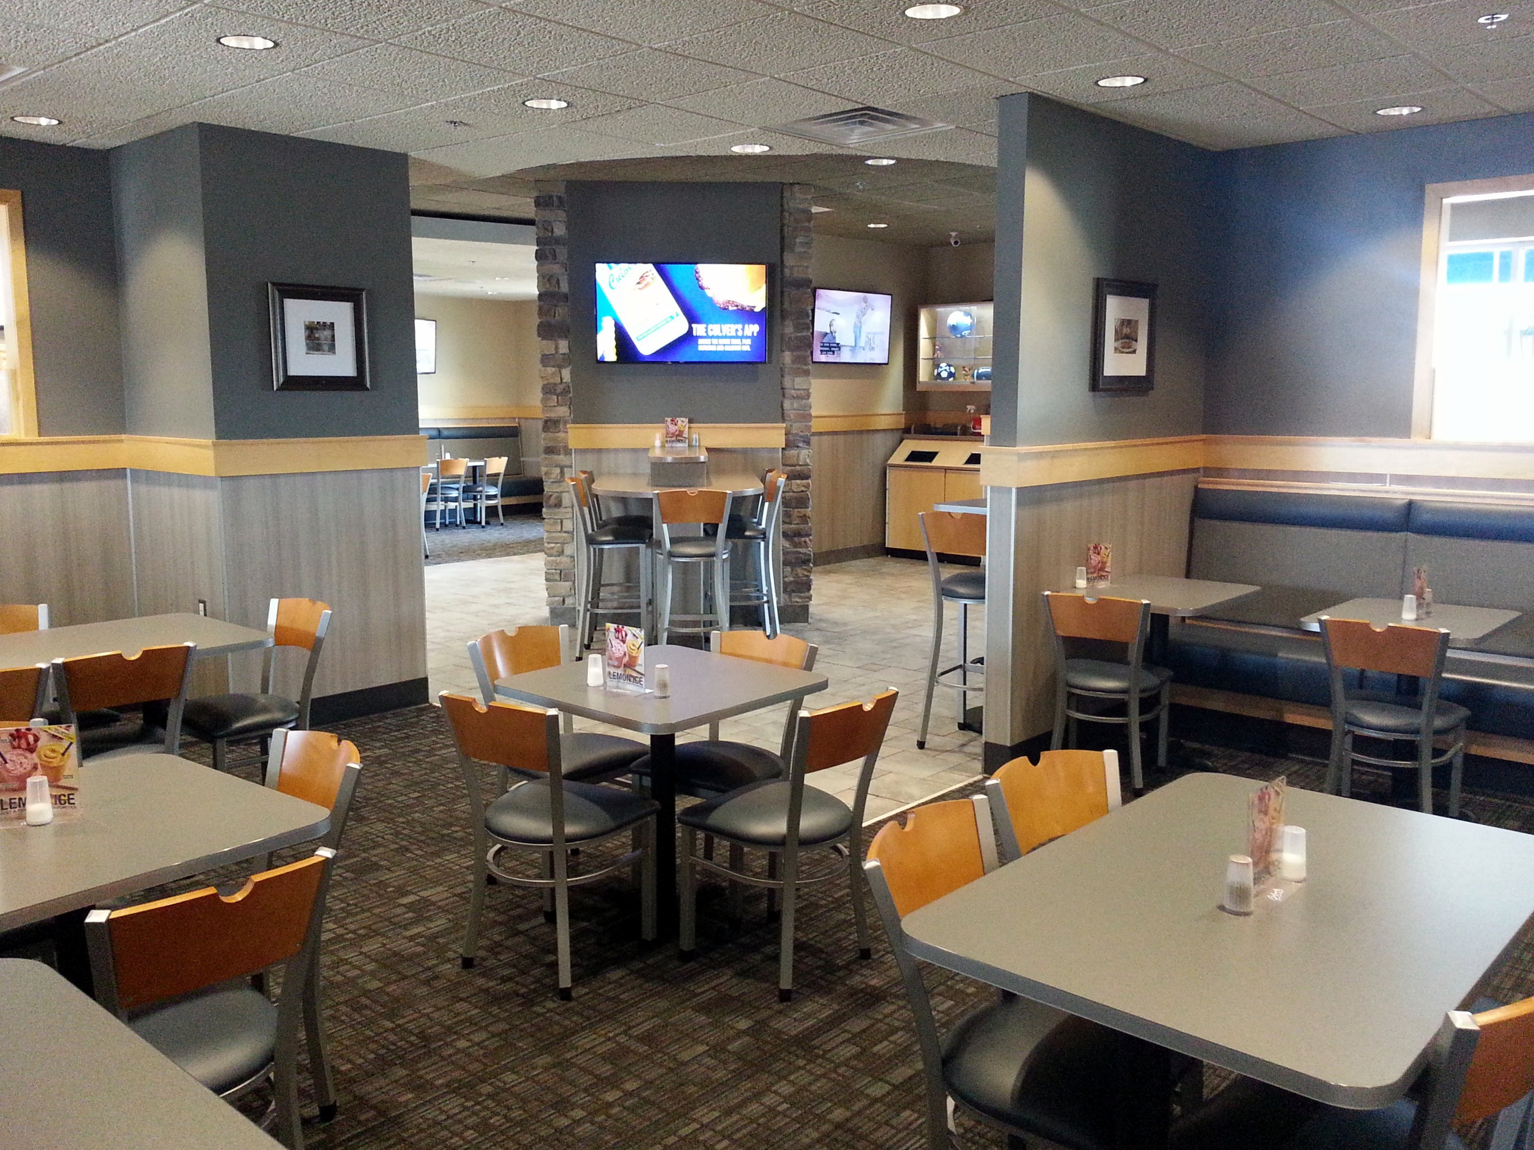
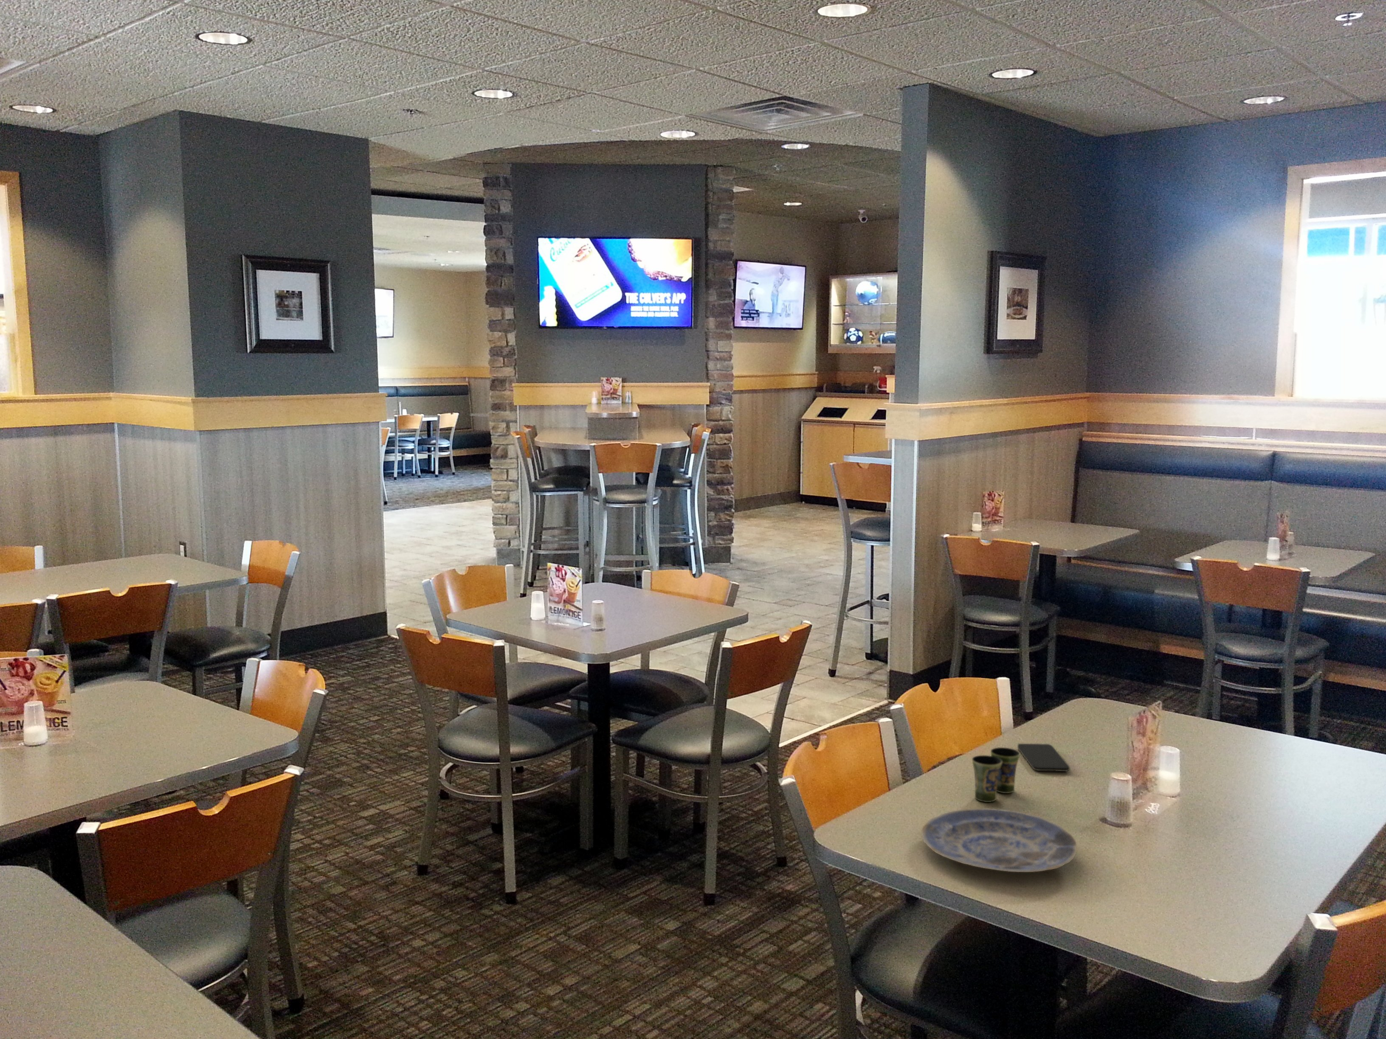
+ plate [921,808,1077,873]
+ cup [971,747,1020,802]
+ smartphone [1017,743,1071,772]
